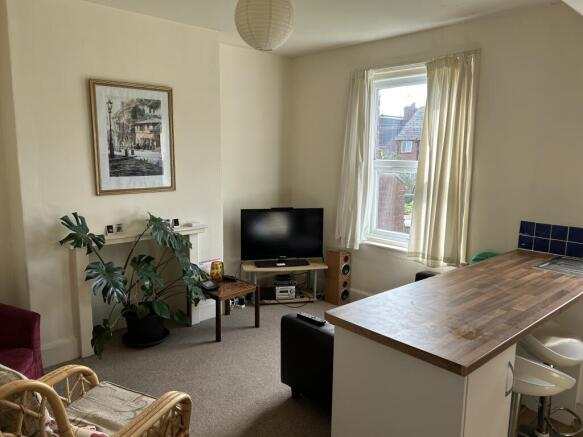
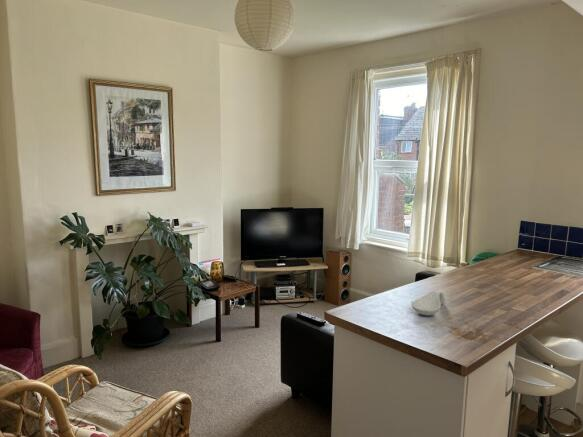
+ spoon rest [410,290,446,317]
